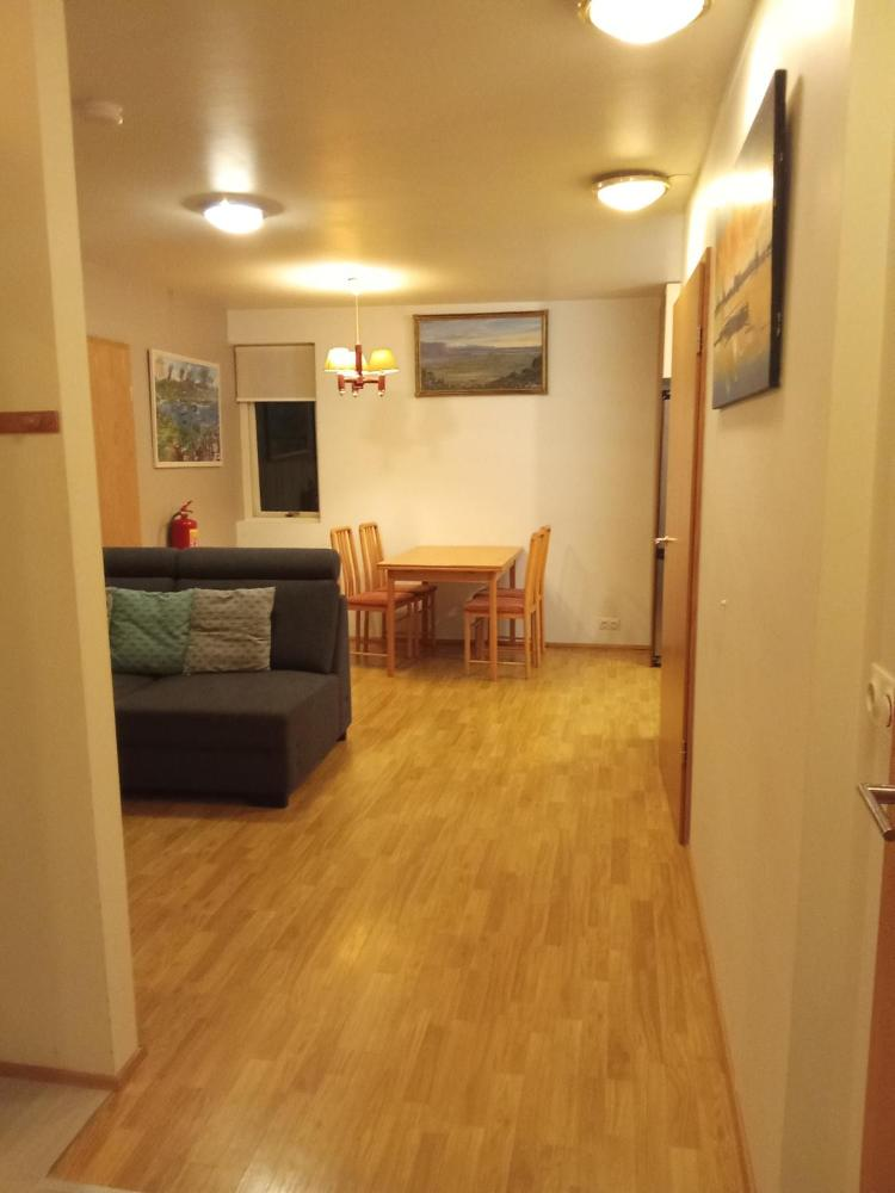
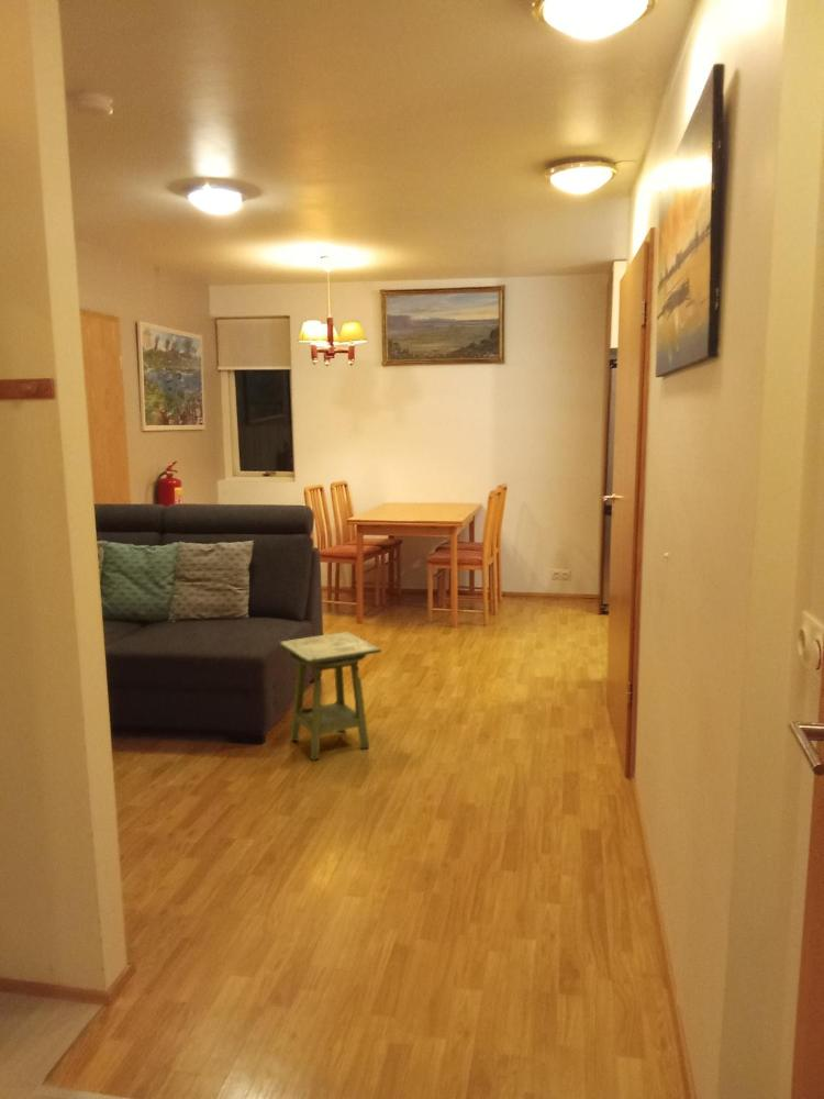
+ side table [278,631,382,762]
